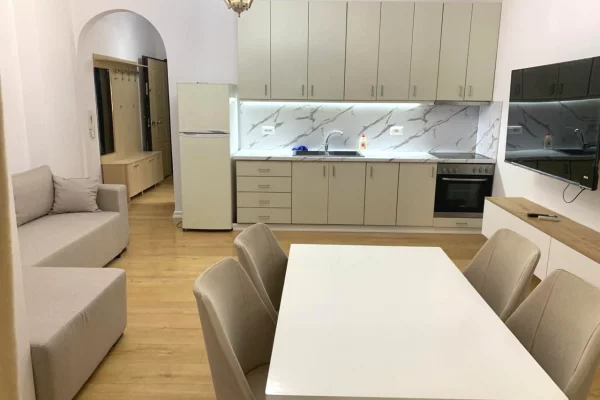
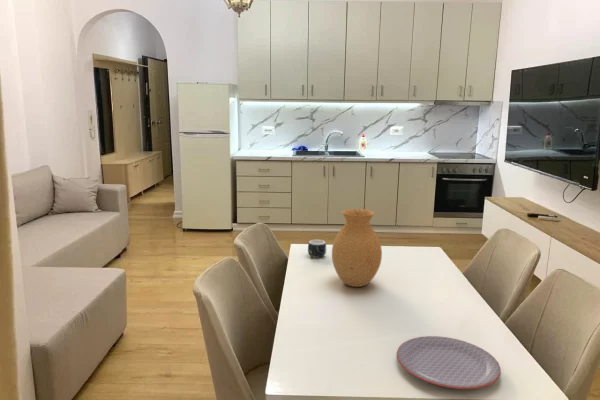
+ vase [331,208,383,288]
+ mug [307,239,327,259]
+ plate [396,335,502,390]
